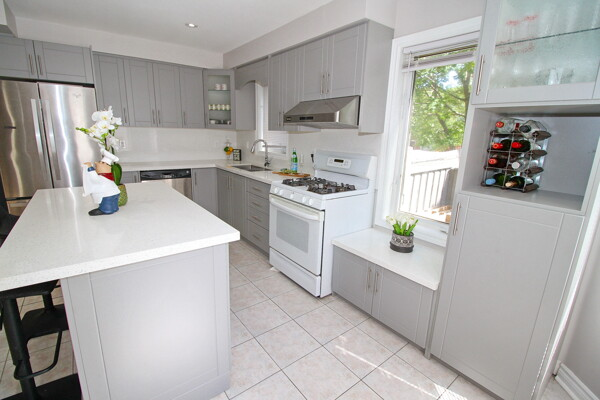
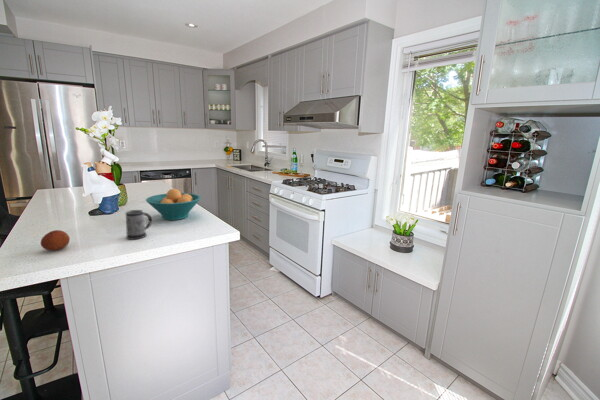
+ fruit bowl [145,188,202,221]
+ fruit [40,229,71,252]
+ mug [125,209,153,240]
